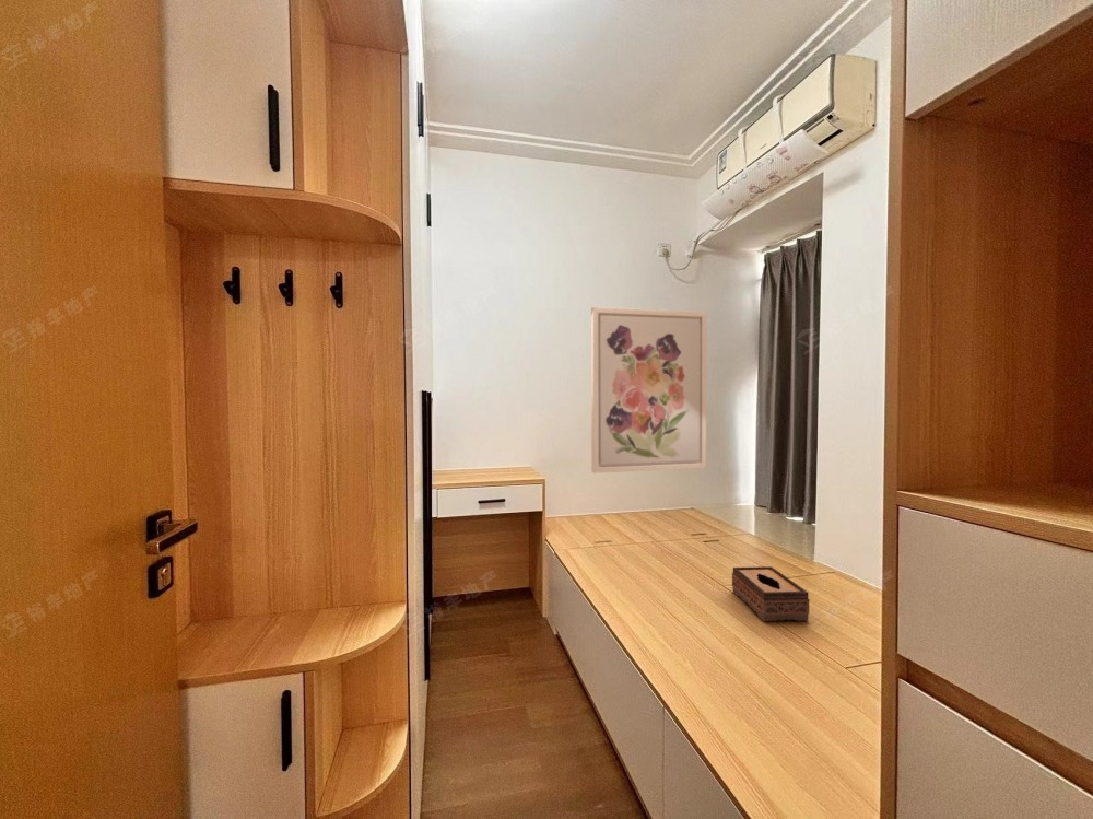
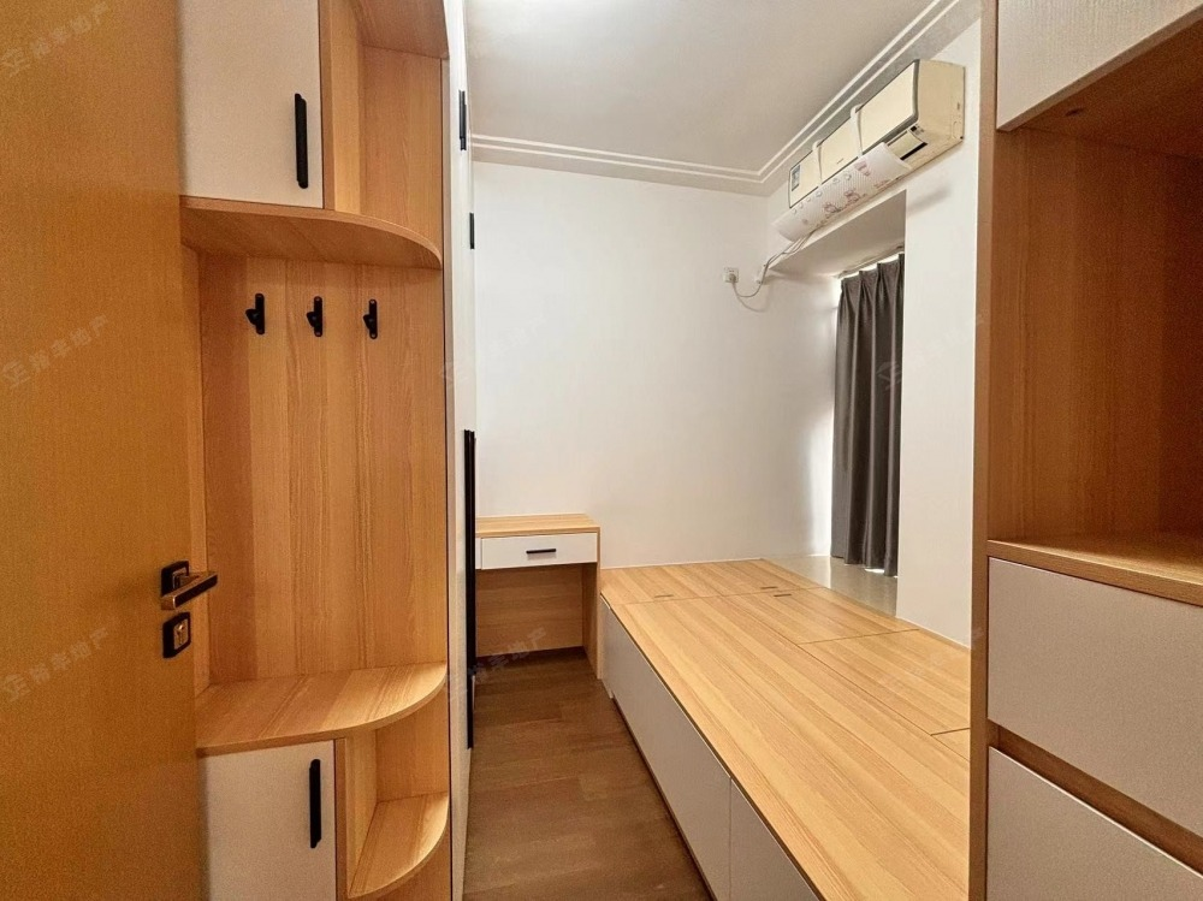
- tissue box [731,565,810,622]
- wall art [590,306,707,475]
